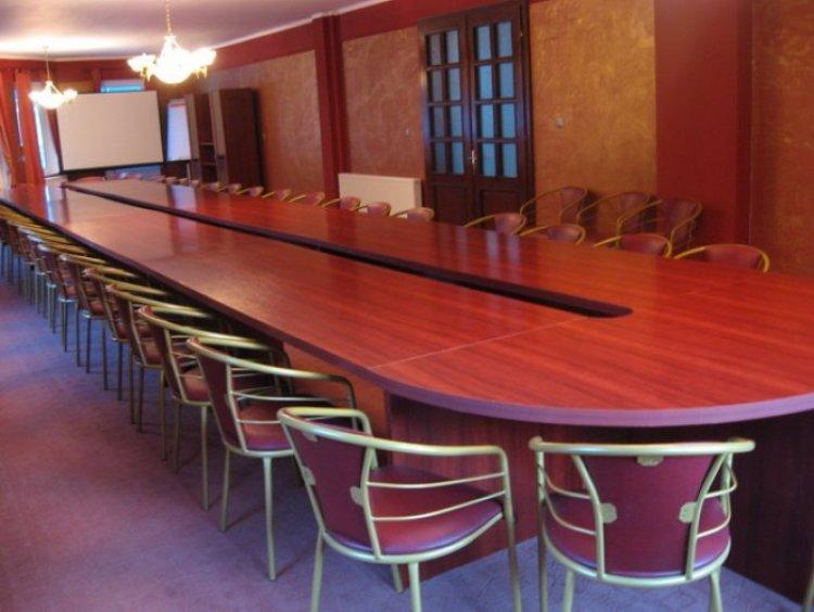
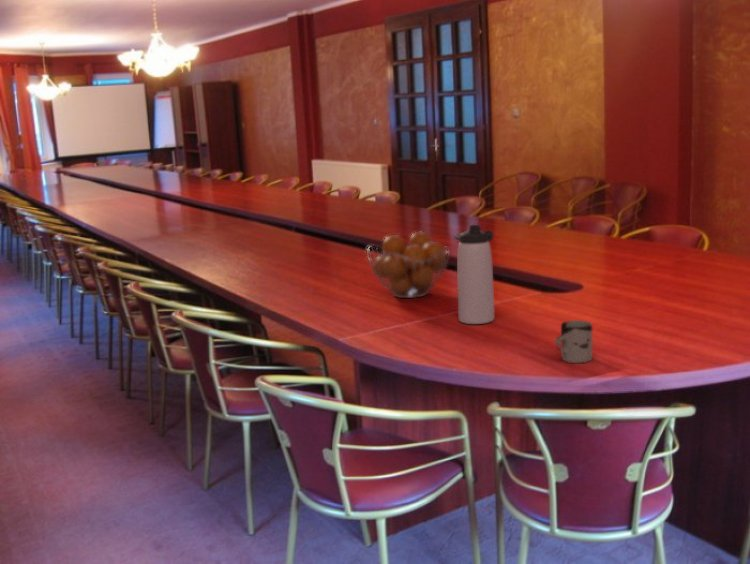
+ thermos bottle [453,224,495,325]
+ cup [554,319,594,365]
+ fruit basket [366,231,451,299]
